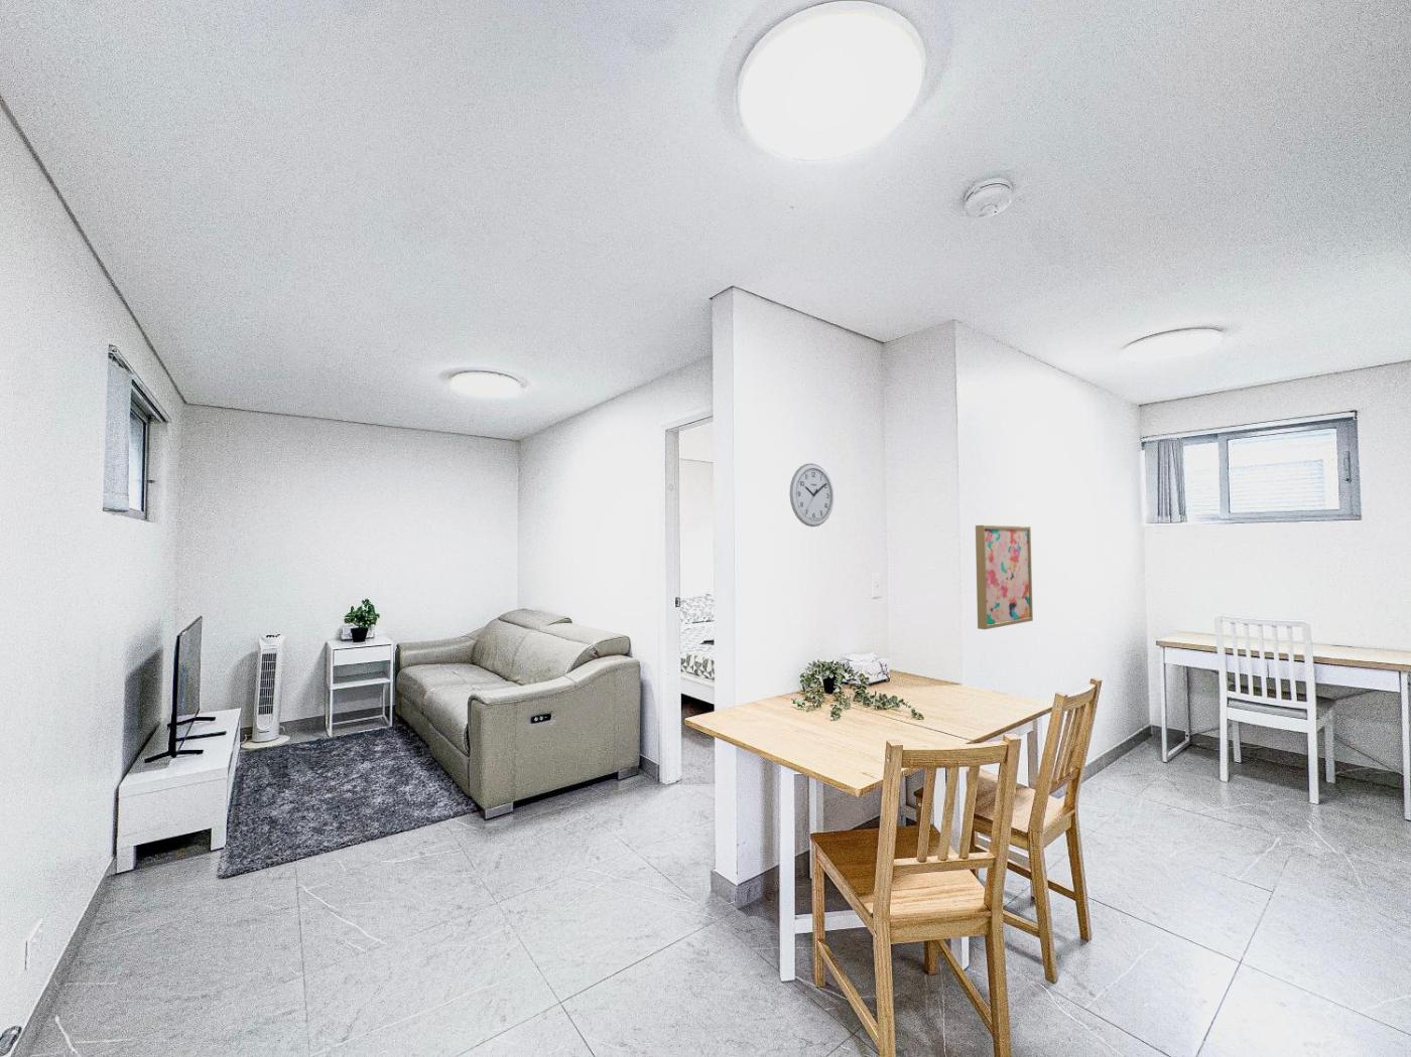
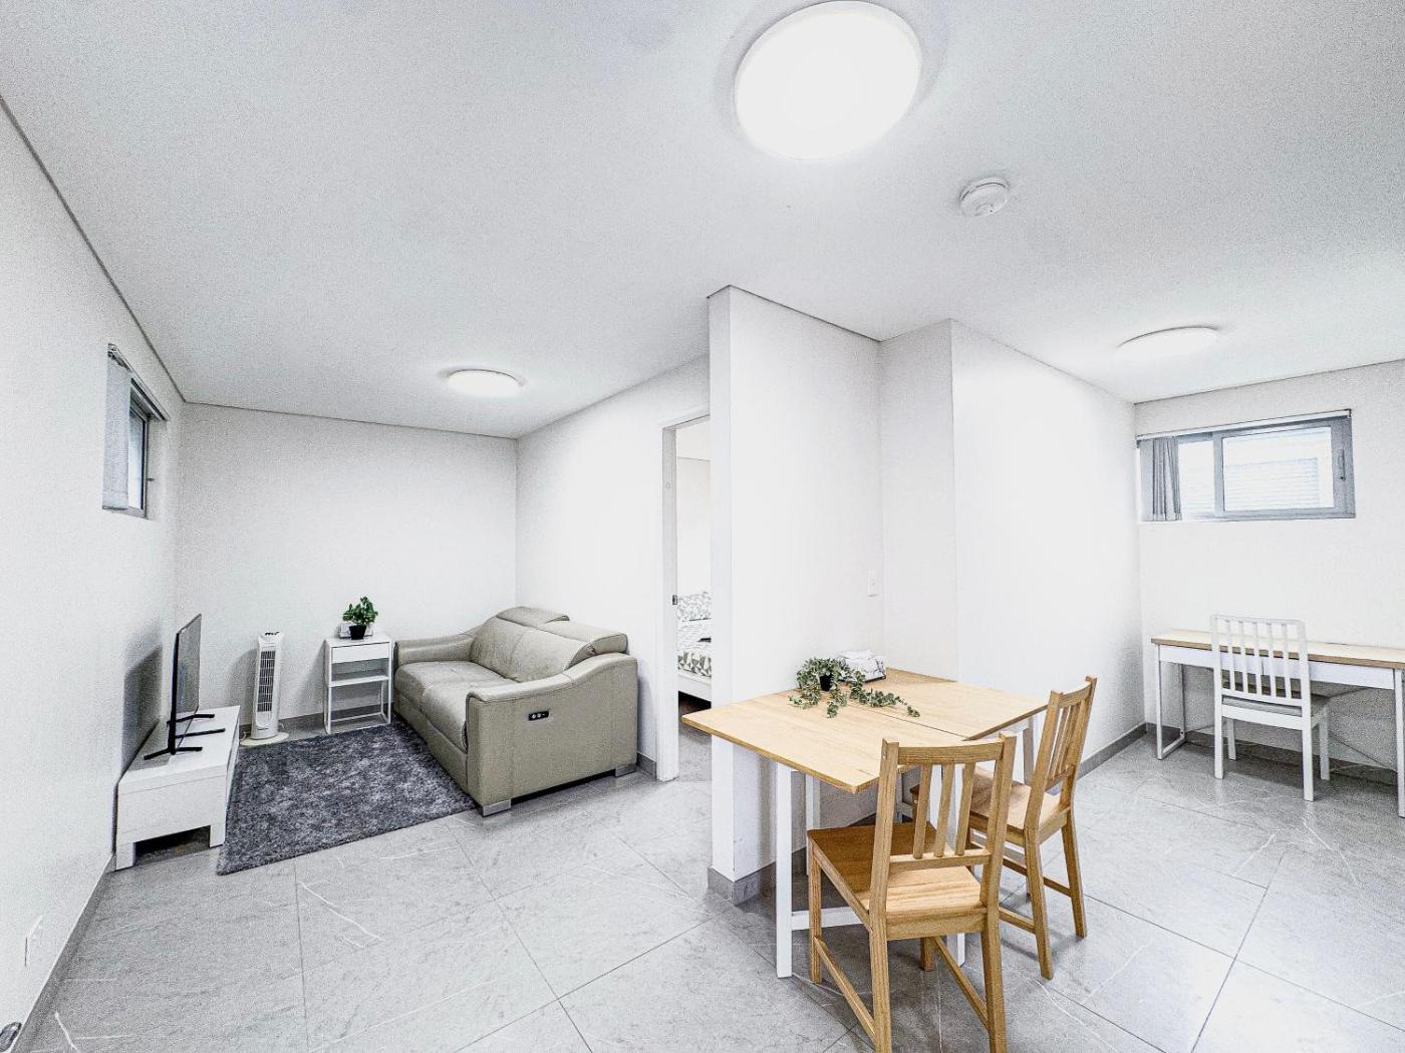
- wall clock [789,462,834,527]
- wall art [974,524,1034,631]
